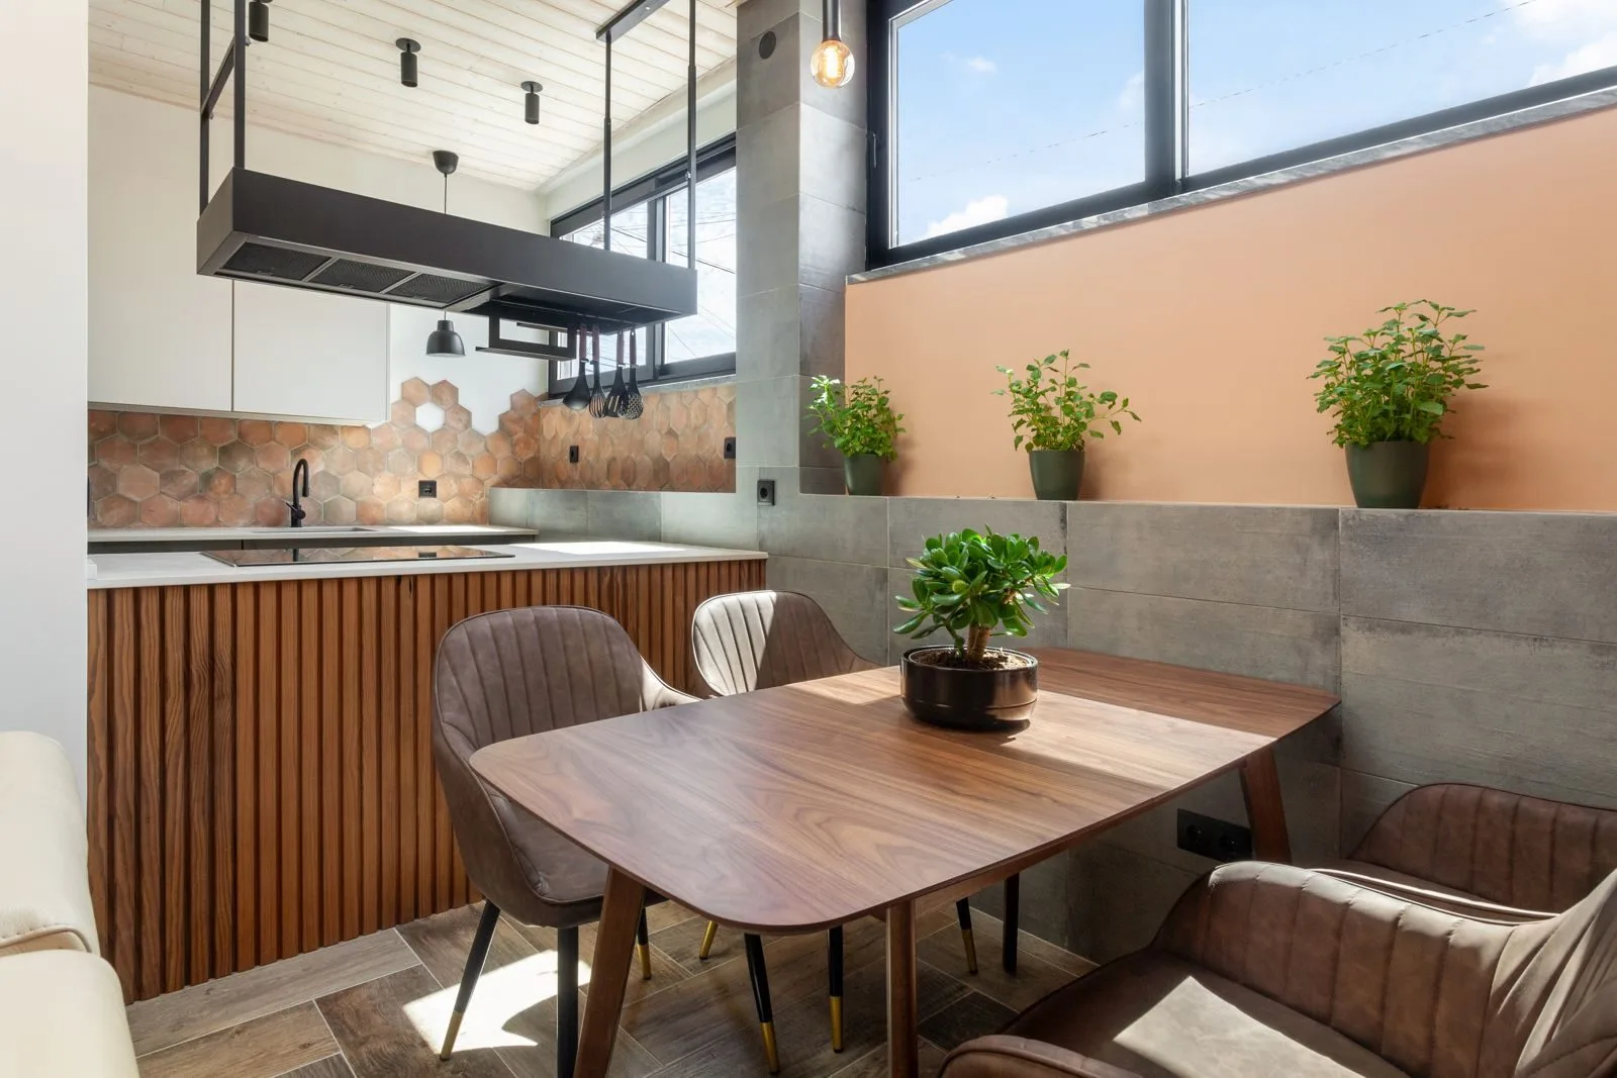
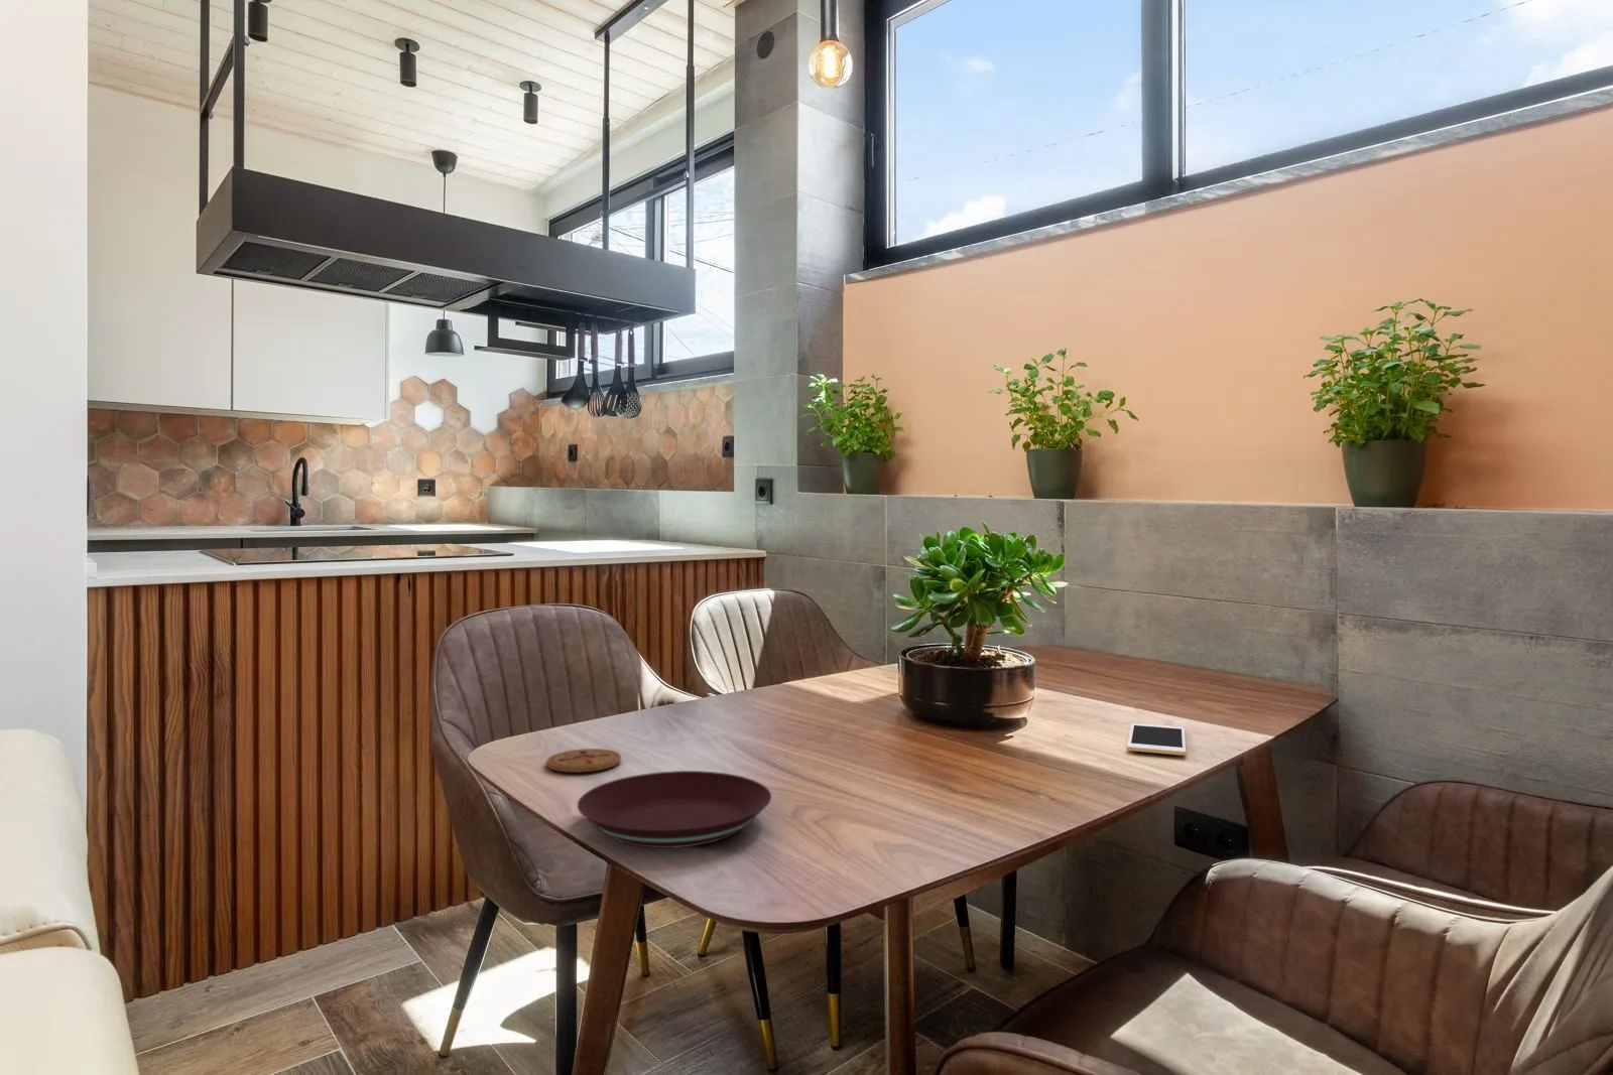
+ coaster [545,747,622,774]
+ cell phone [1126,722,1187,757]
+ plate [576,770,772,849]
